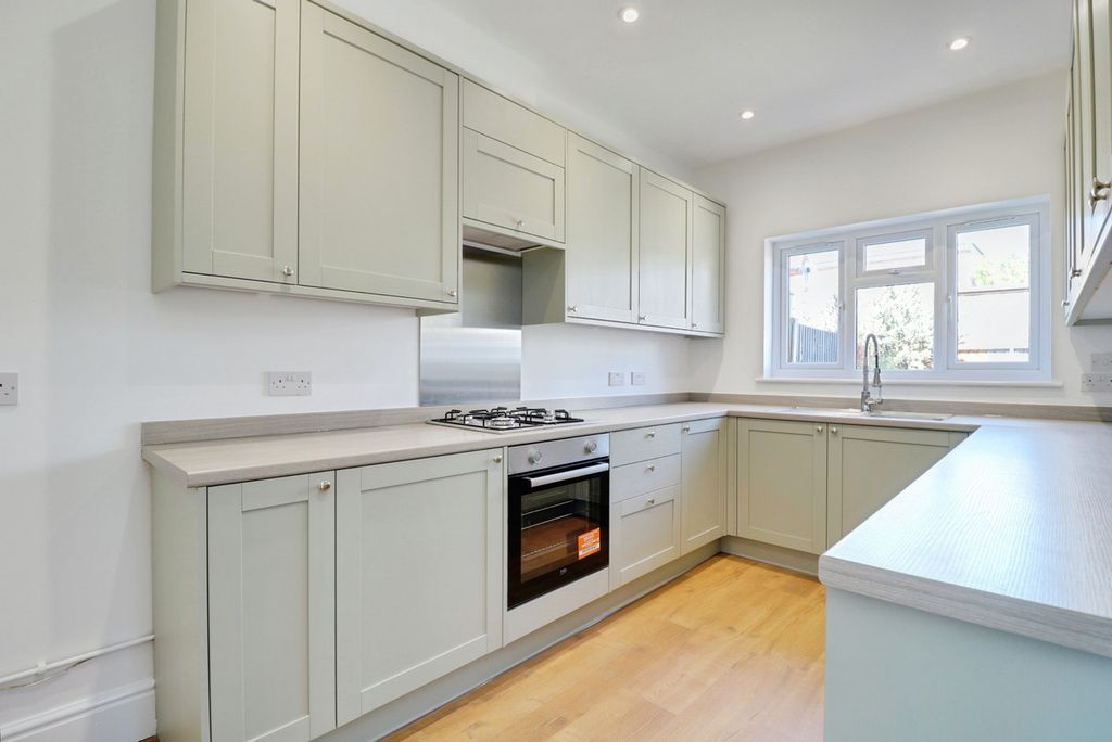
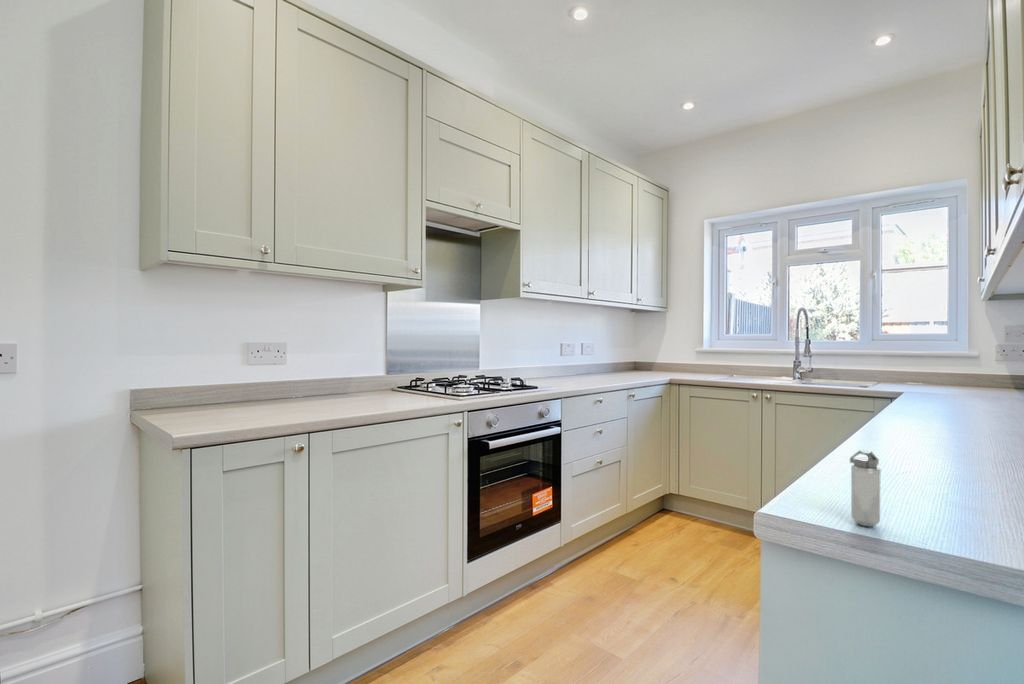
+ shaker [849,449,882,527]
